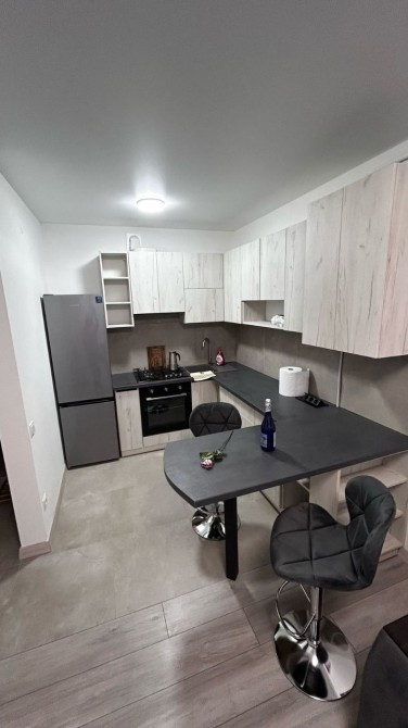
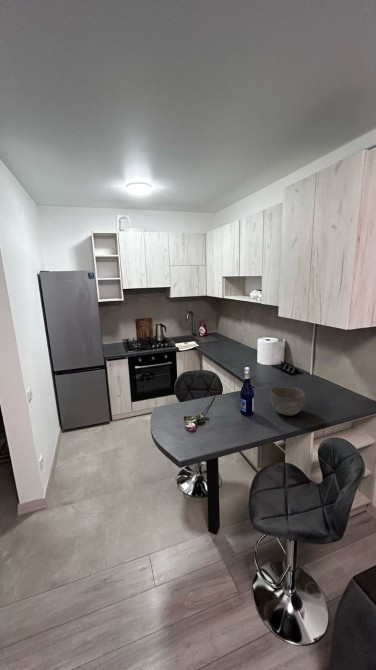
+ bowl [269,386,306,417]
